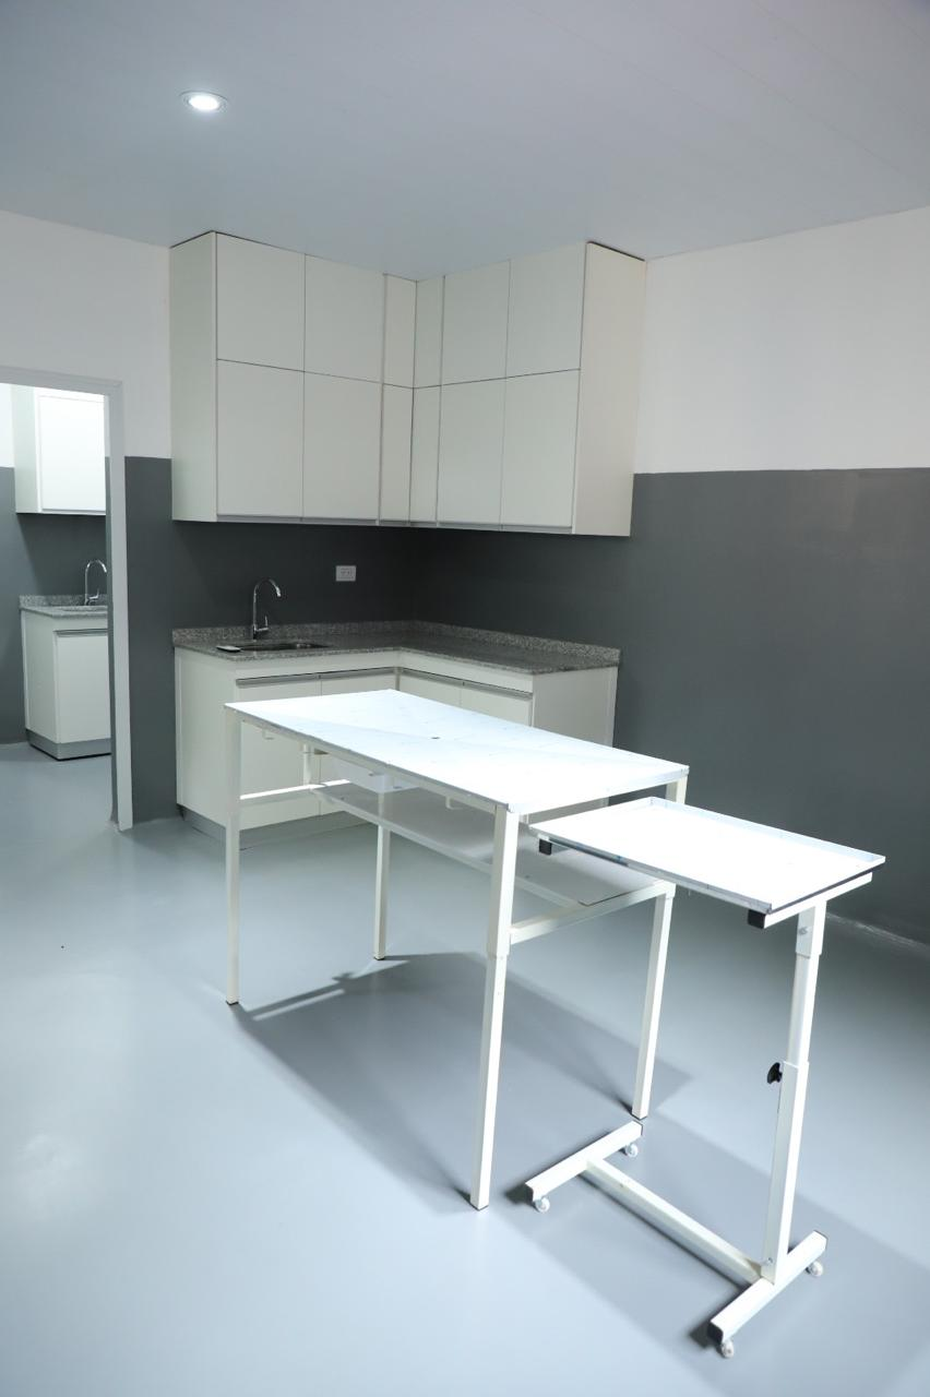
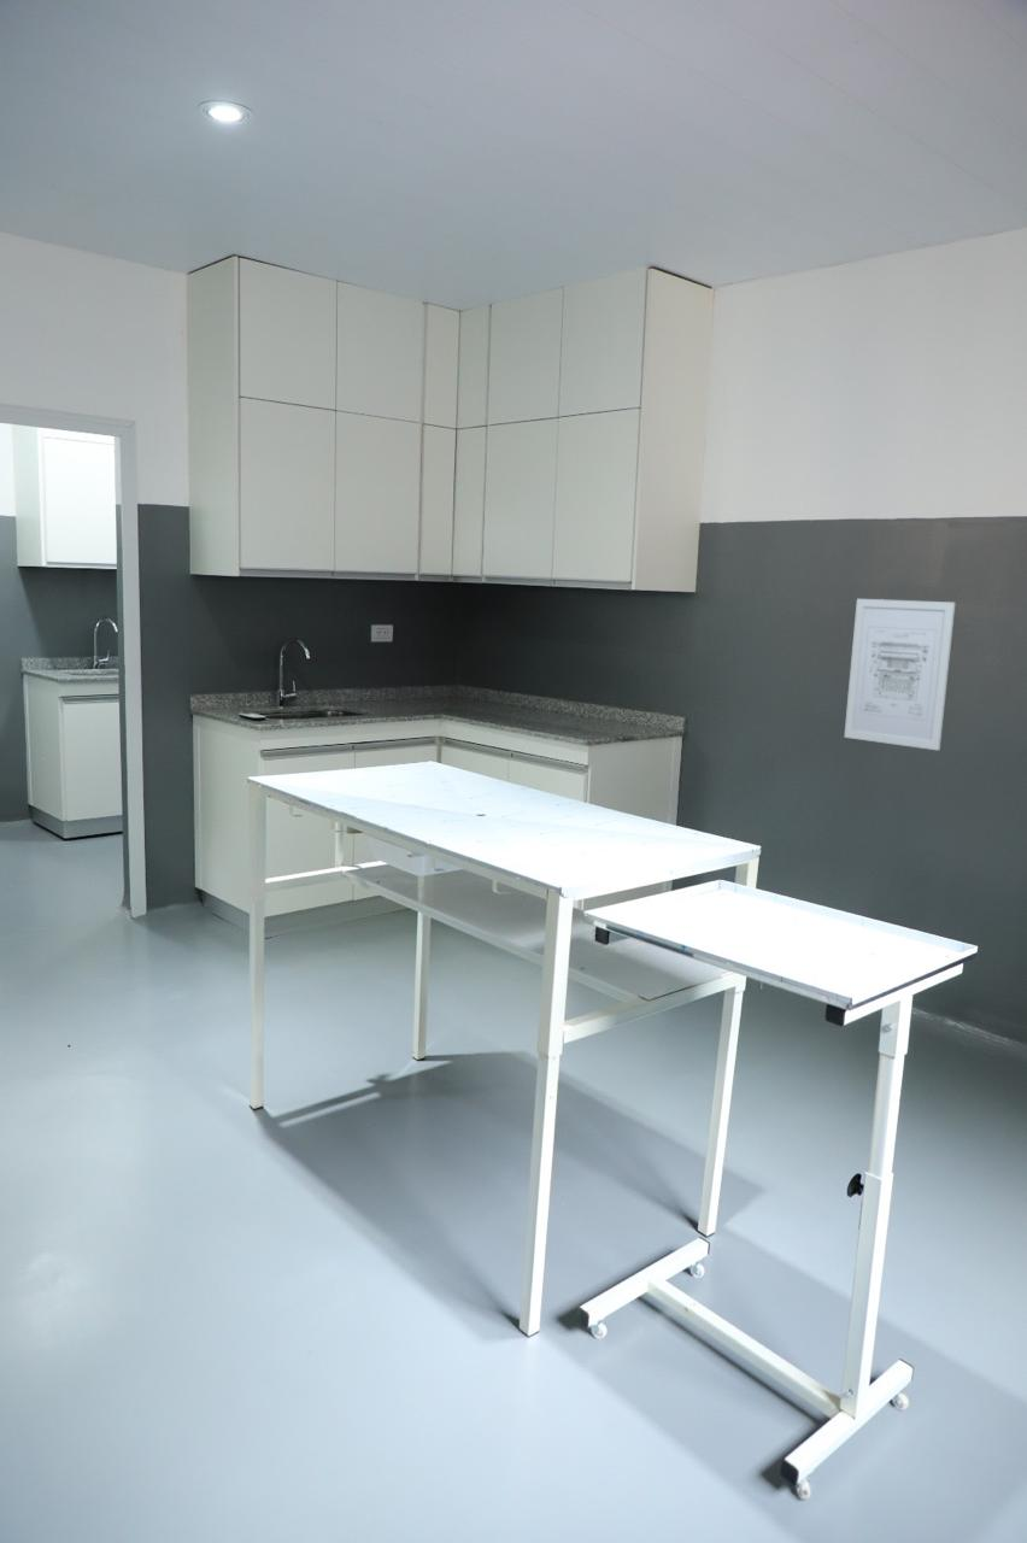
+ wall art [843,598,956,751]
